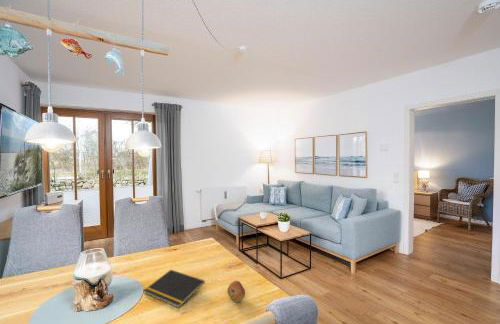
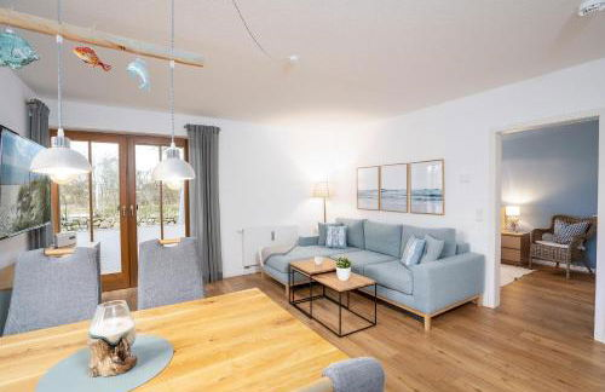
- notepad [142,269,206,309]
- fruit [226,280,246,303]
